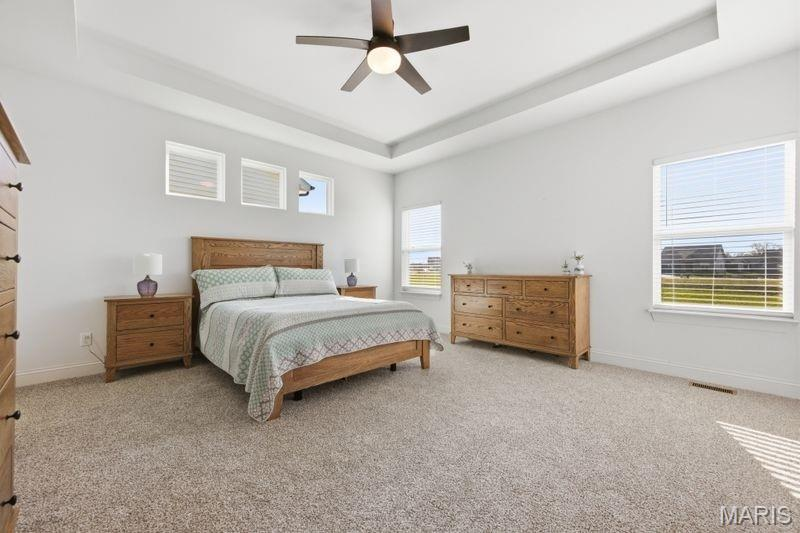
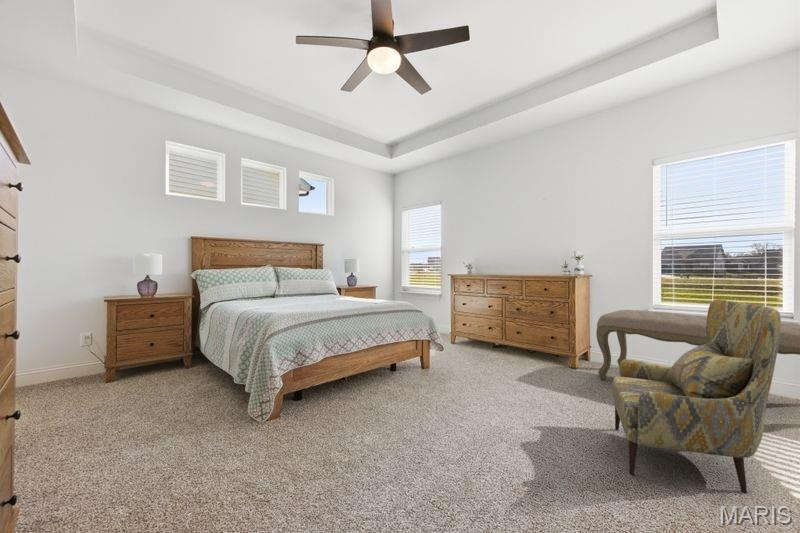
+ armchair [612,298,782,495]
+ bench [595,309,800,380]
